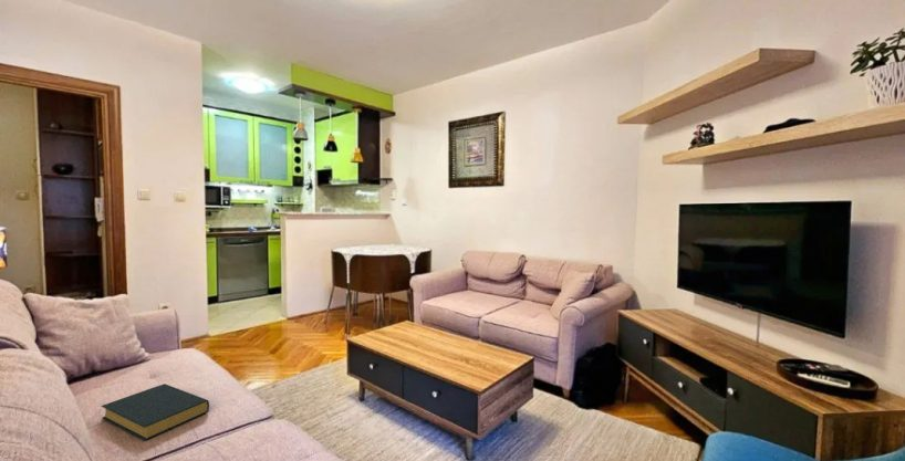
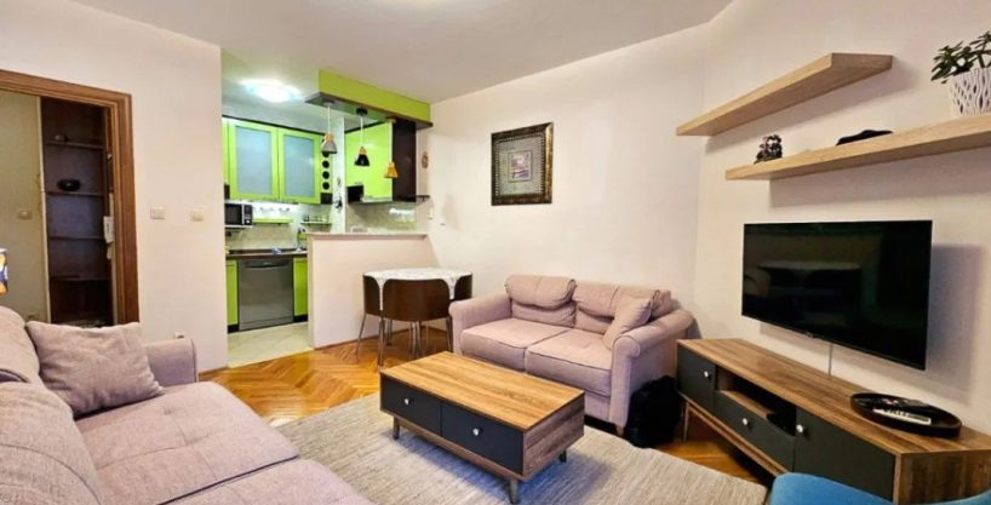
- hardback book [101,383,210,441]
